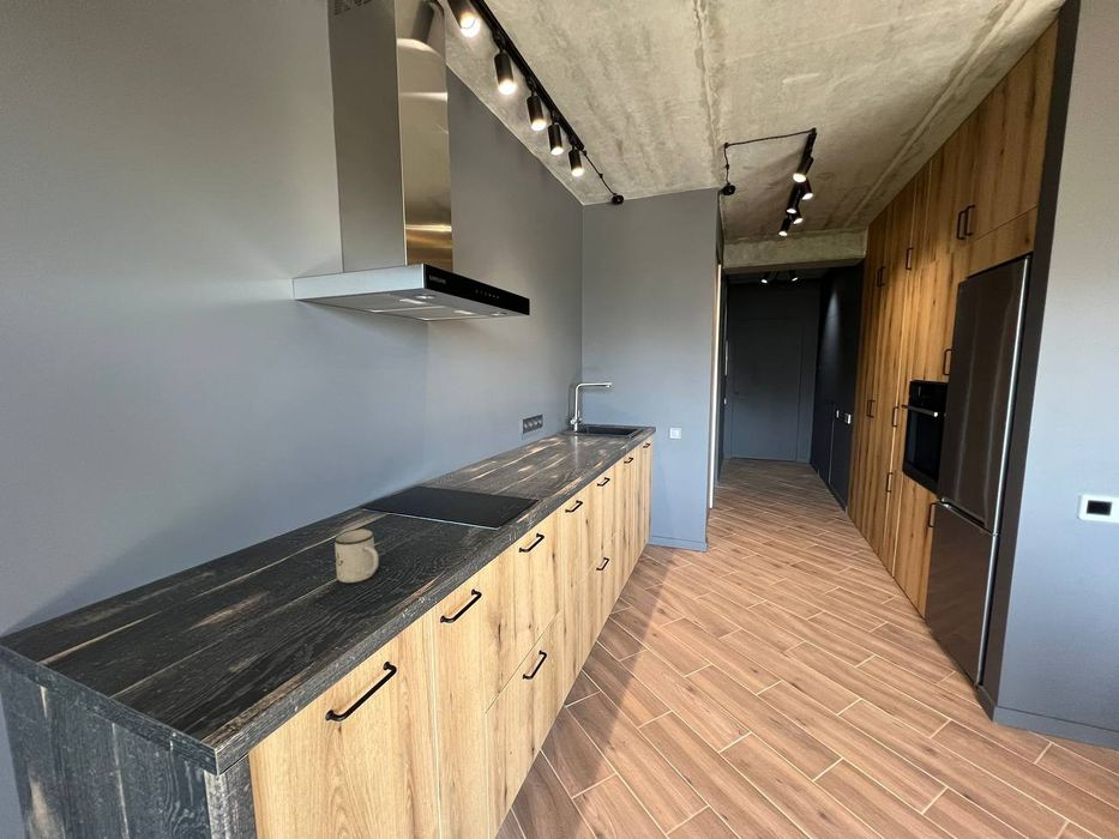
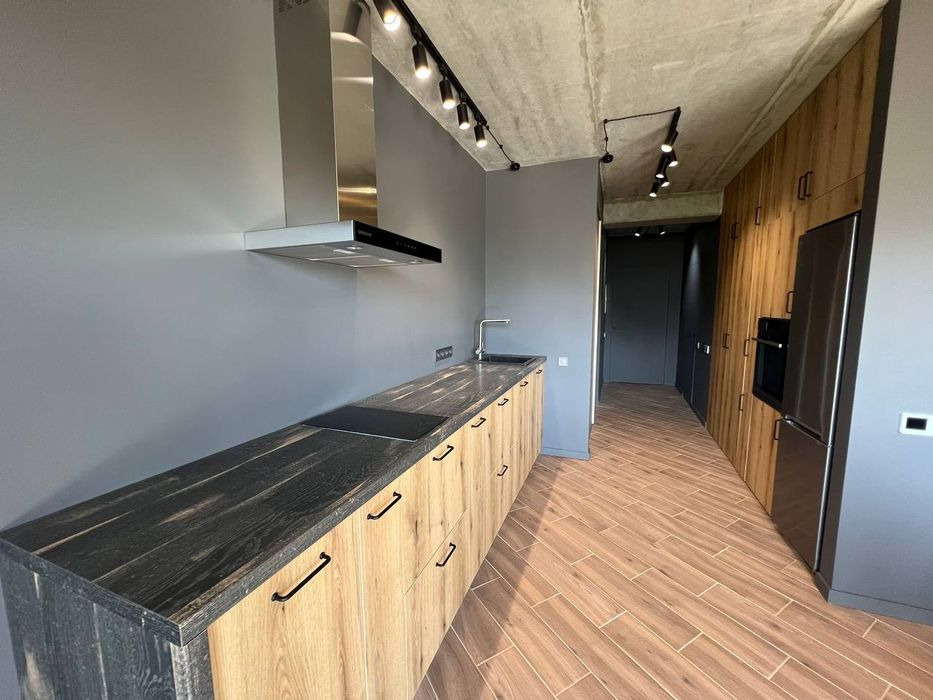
- mug [333,527,380,584]
